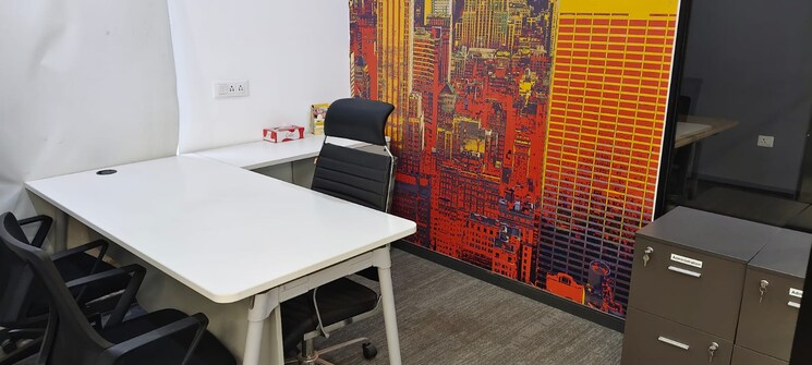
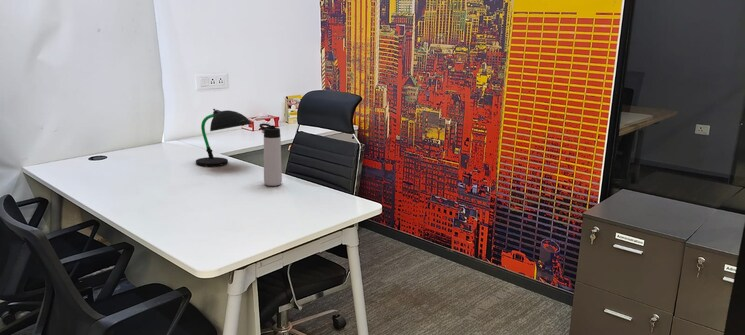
+ thermos bottle [259,123,283,187]
+ desk lamp [195,108,253,167]
